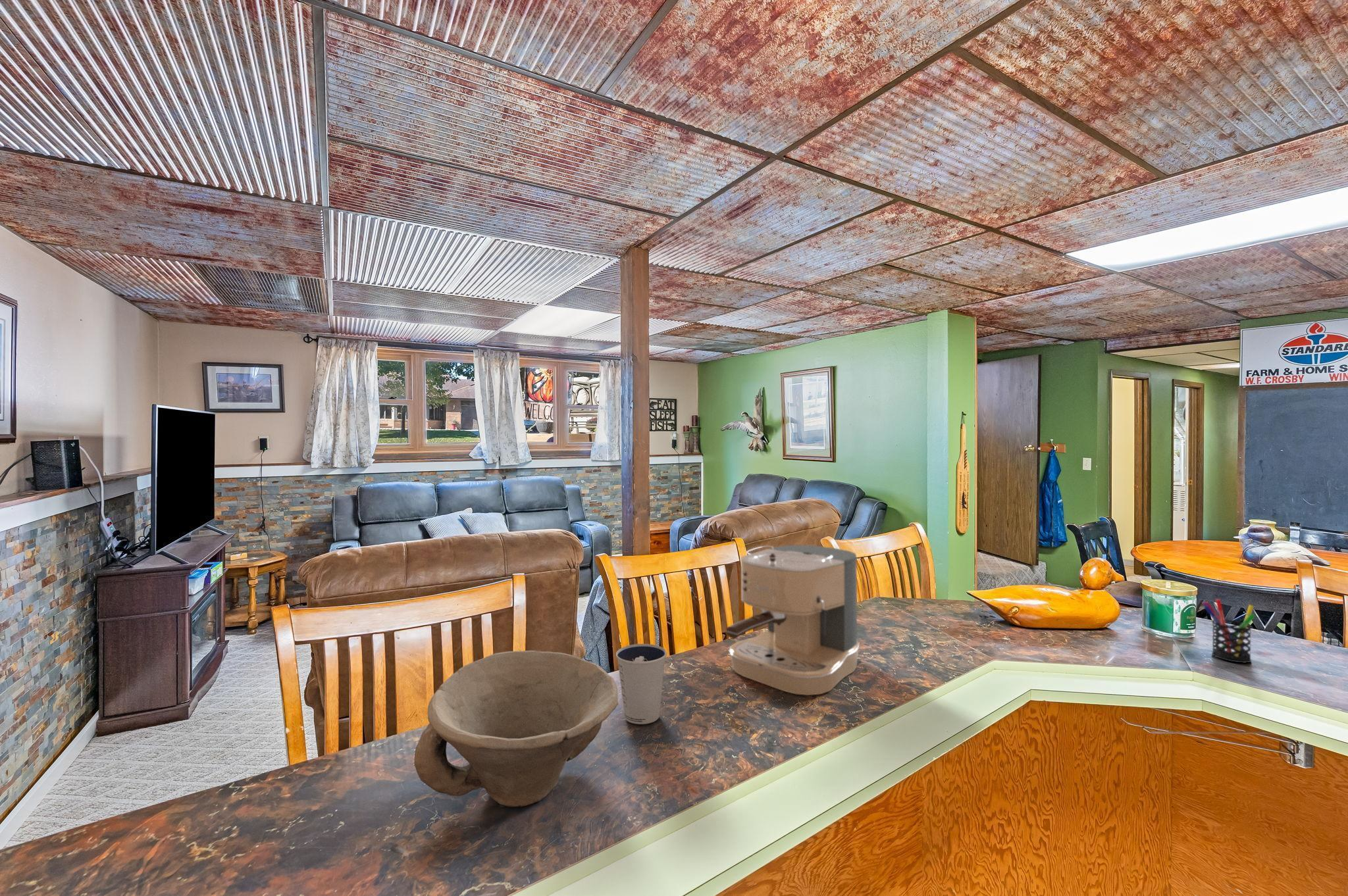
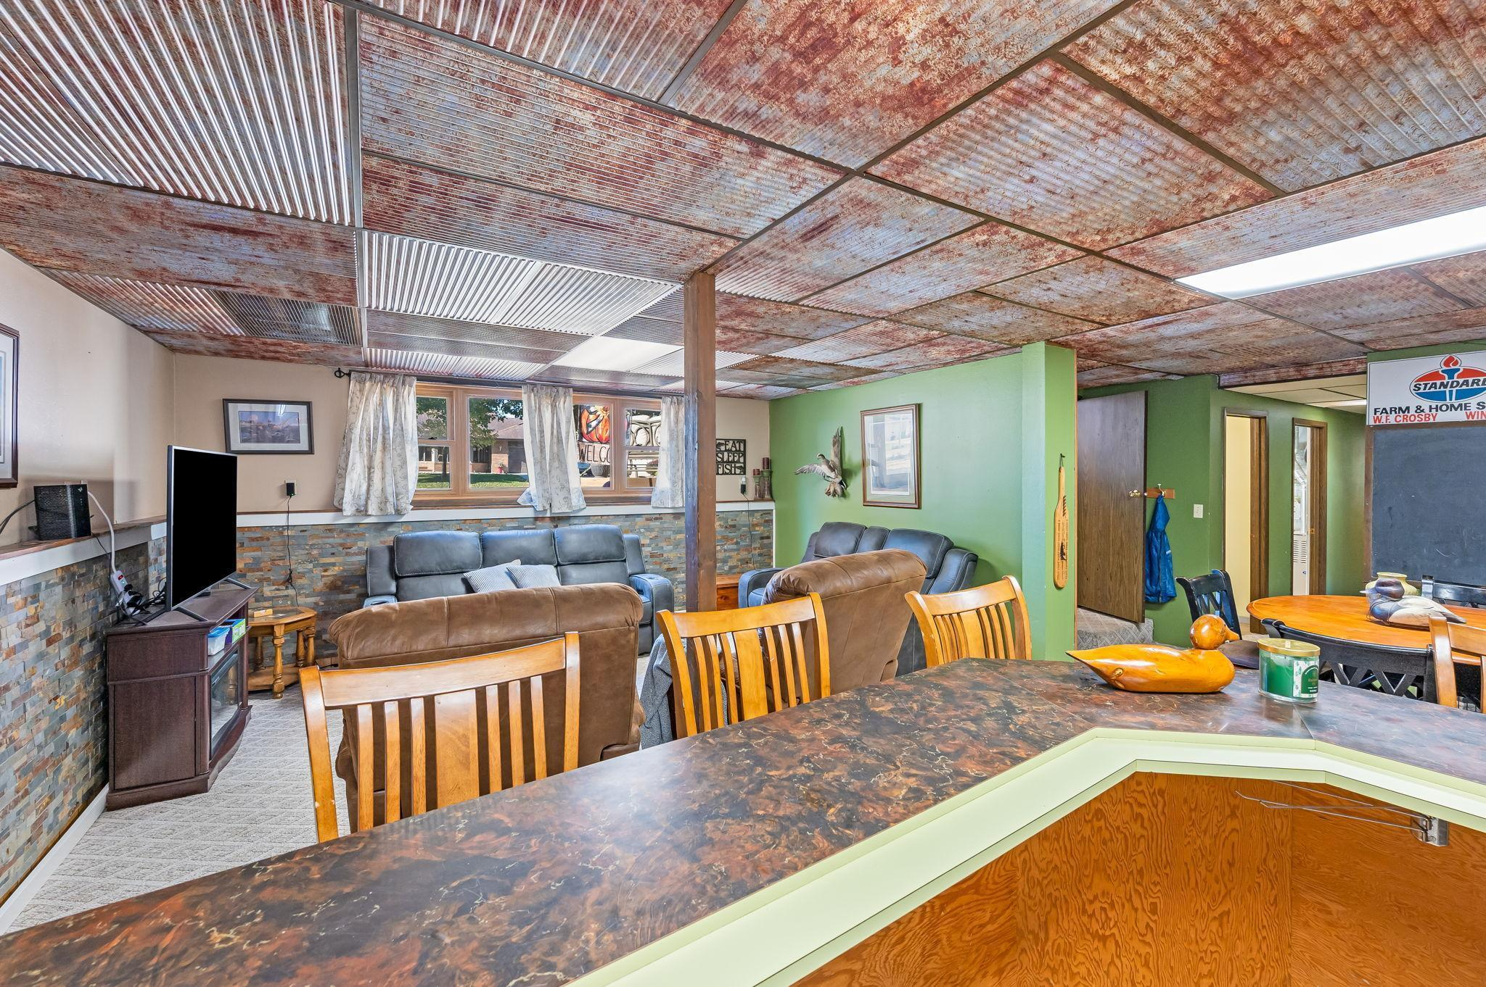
- pen holder [1201,599,1256,664]
- dixie cup [615,643,667,725]
- coffee maker [725,545,860,696]
- bowl [413,650,619,808]
